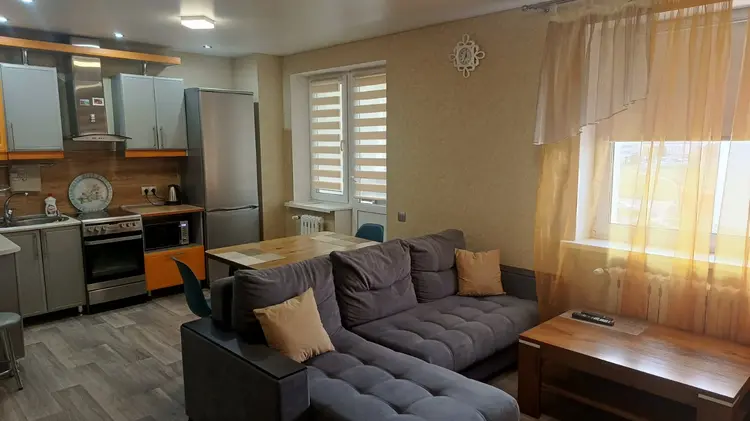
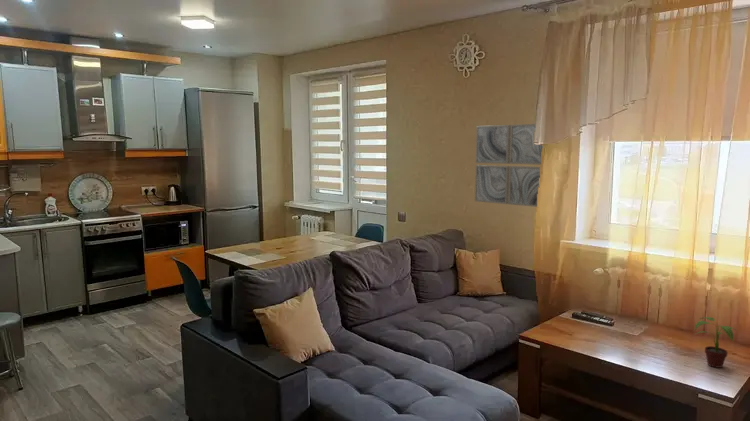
+ potted plant [693,316,738,369]
+ wall art [474,123,544,208]
